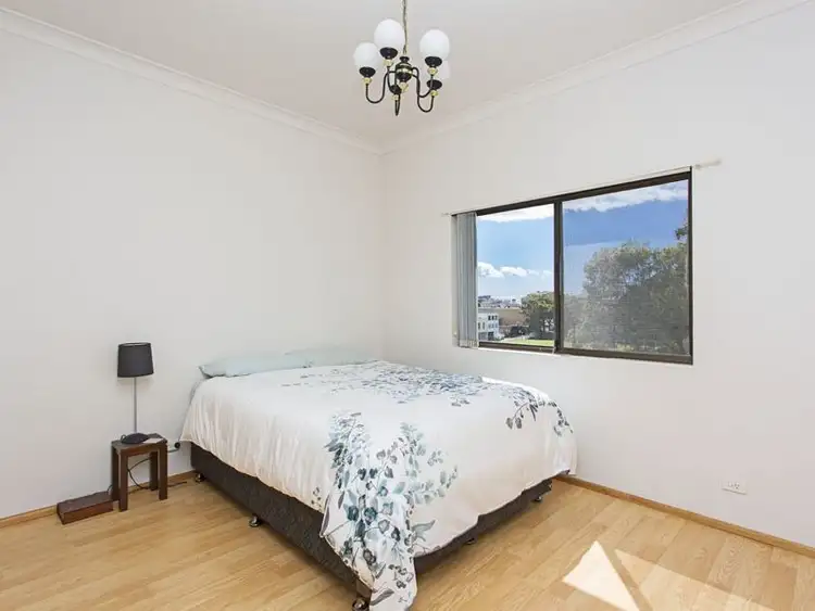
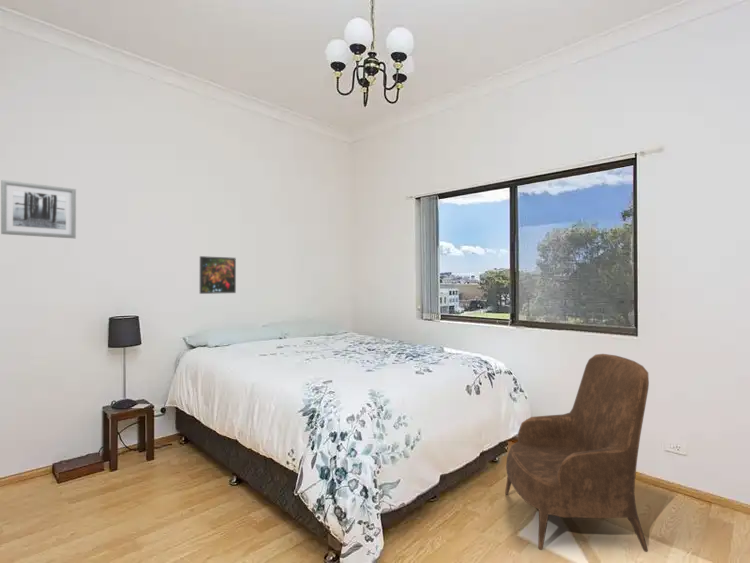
+ wall art [0,179,77,239]
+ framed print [199,255,237,295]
+ armchair [504,353,650,553]
